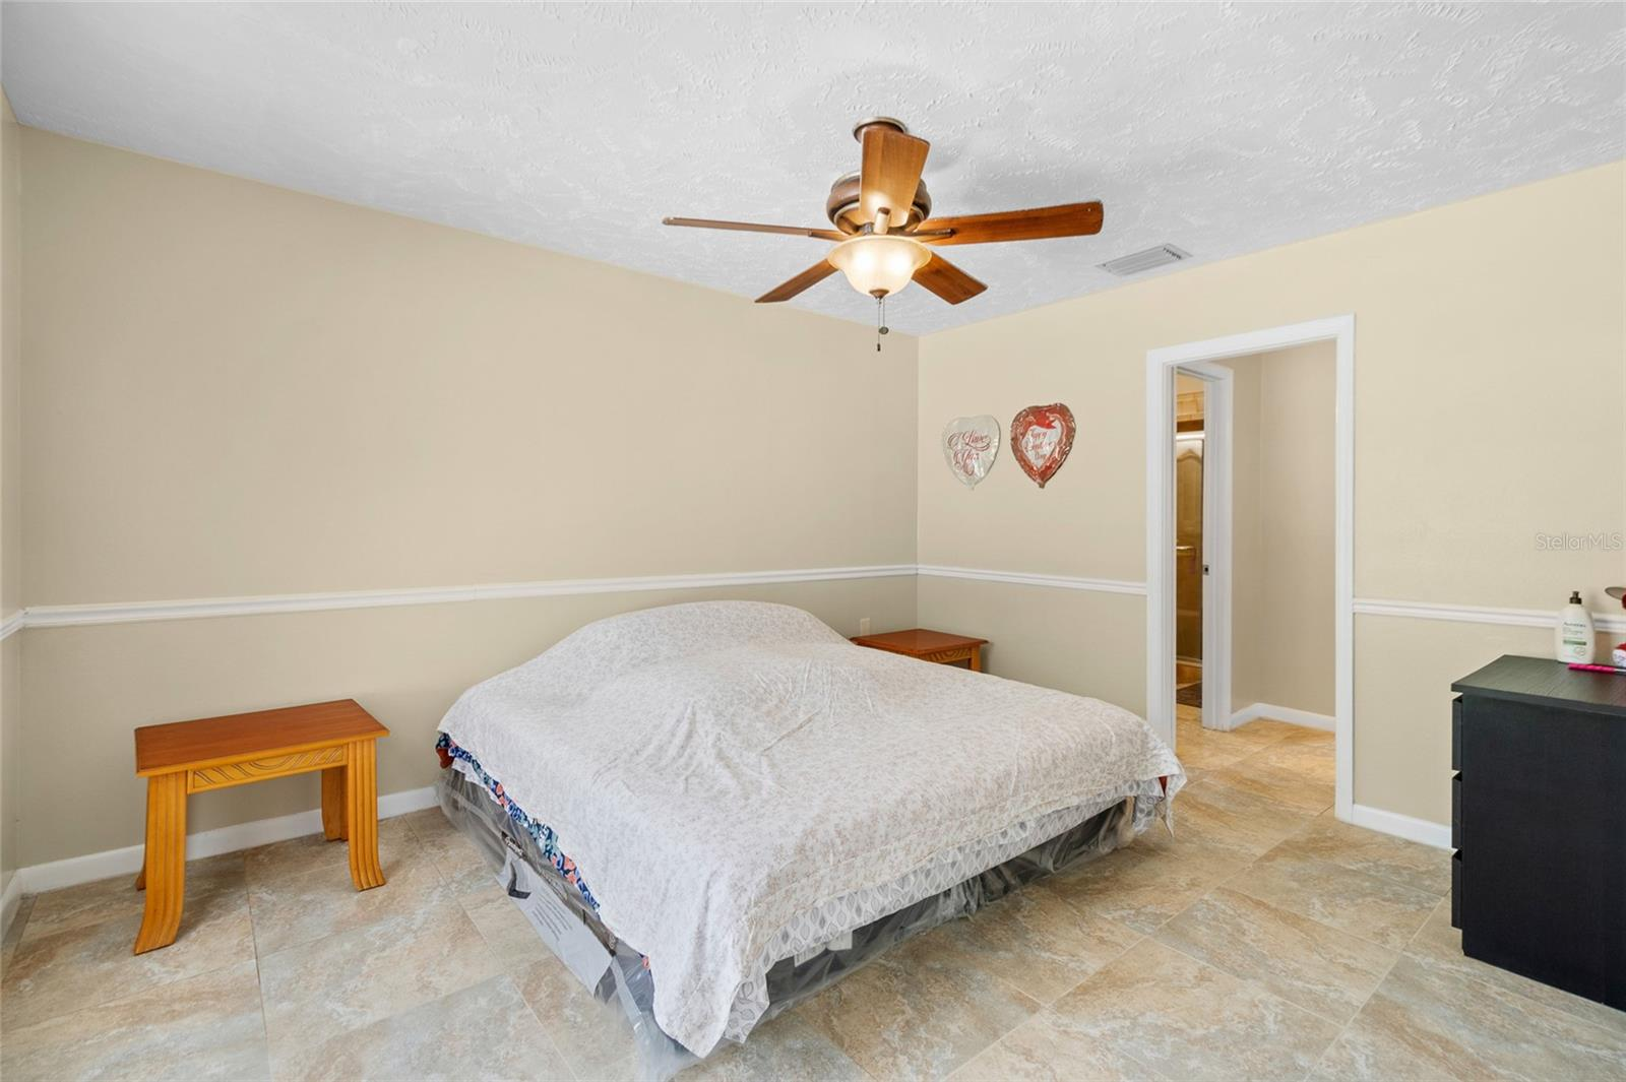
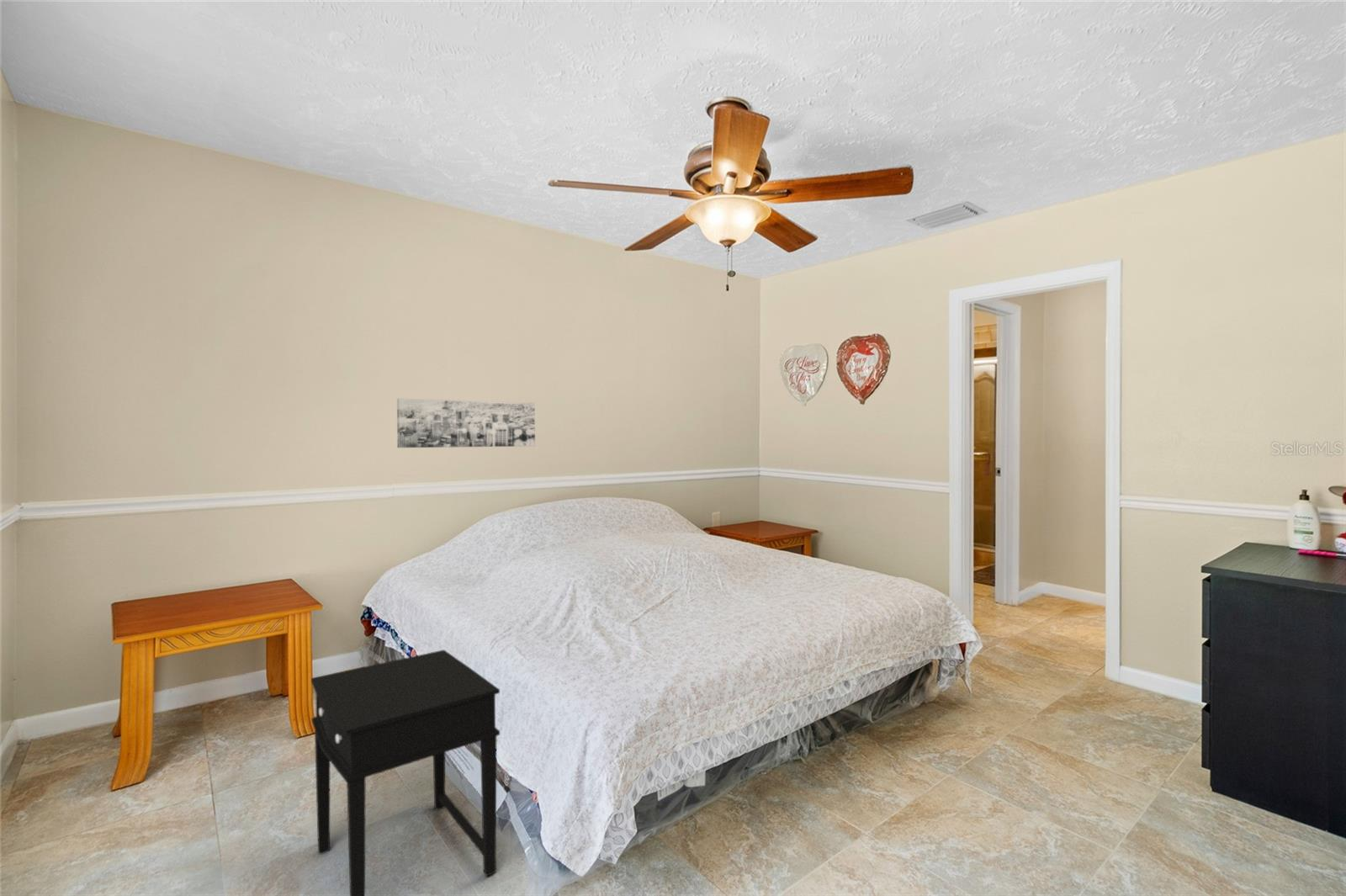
+ wall art [396,398,536,448]
+ side table [310,649,501,896]
